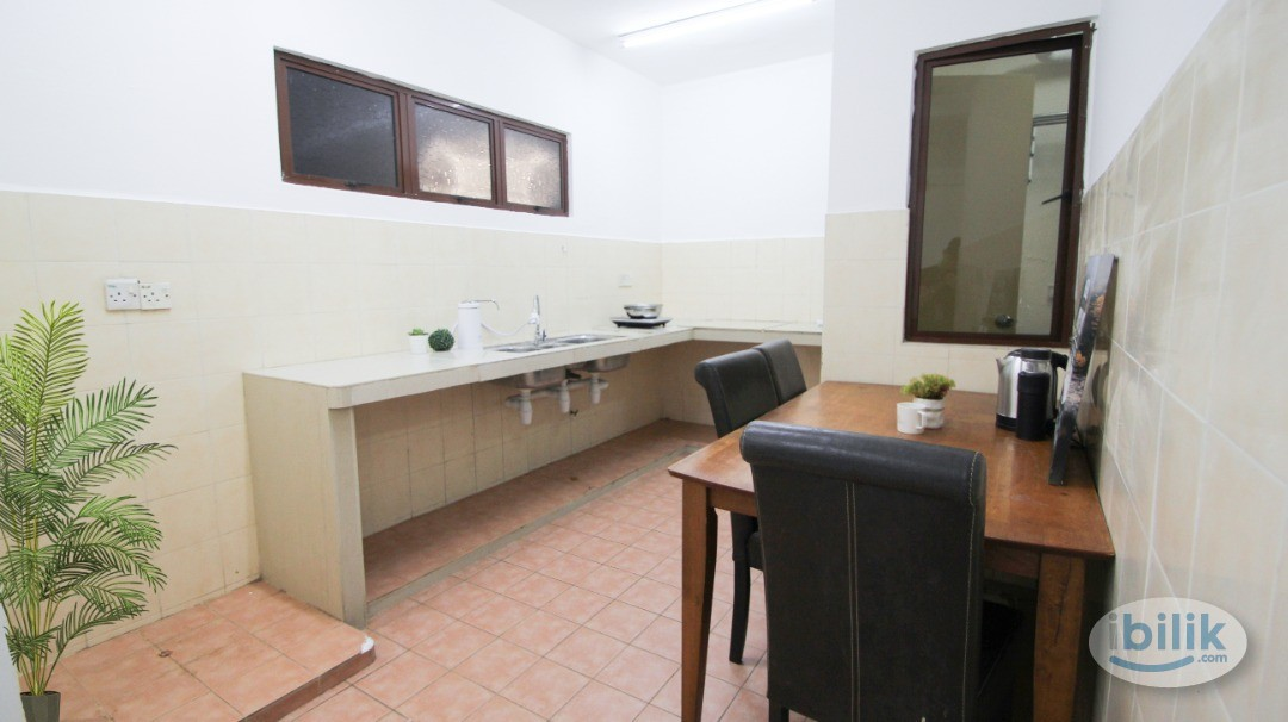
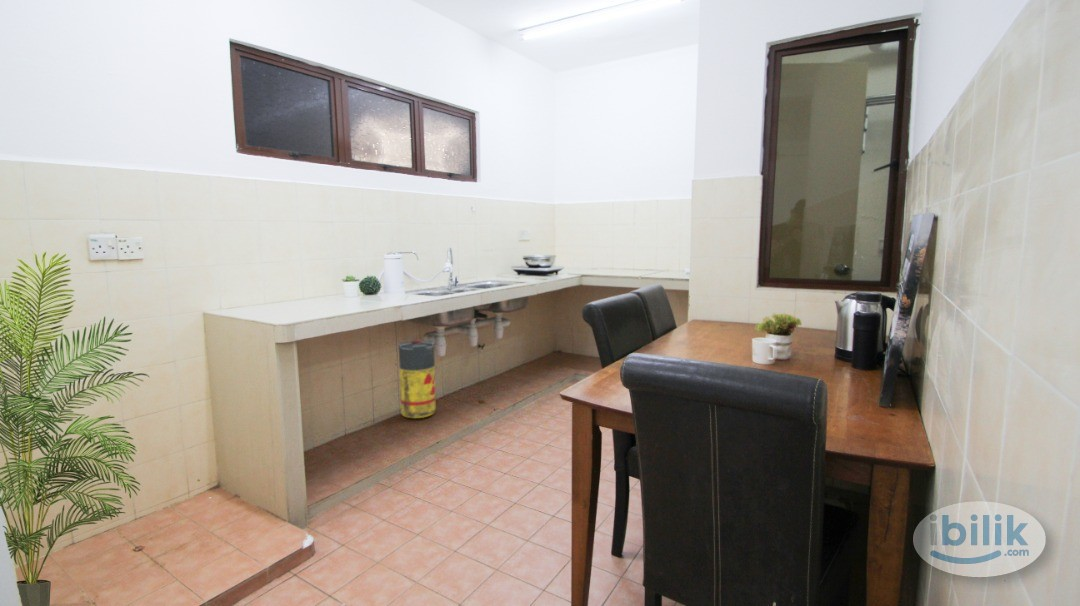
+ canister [398,339,437,419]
